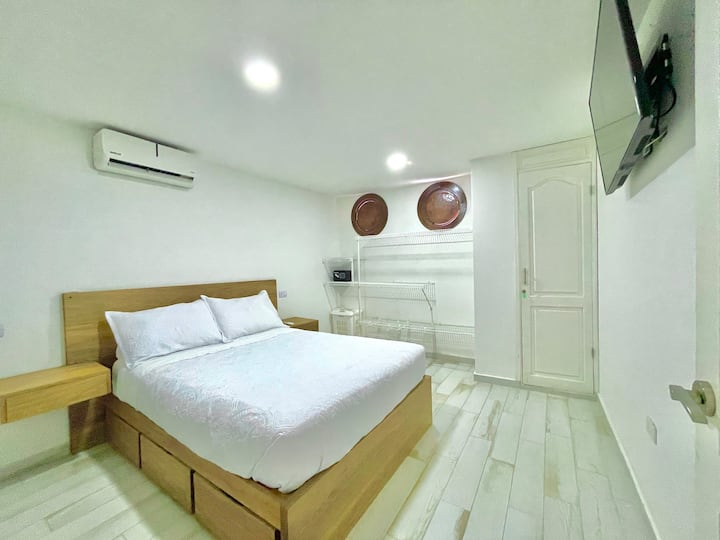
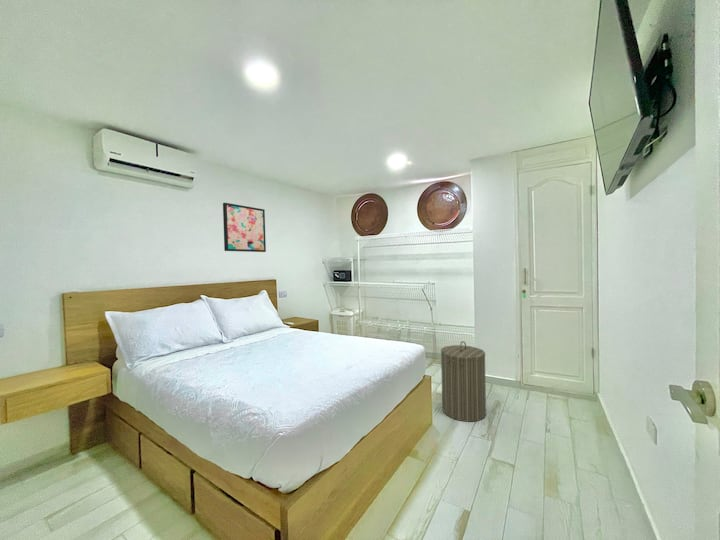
+ wall art [222,202,267,253]
+ laundry hamper [440,340,487,423]
